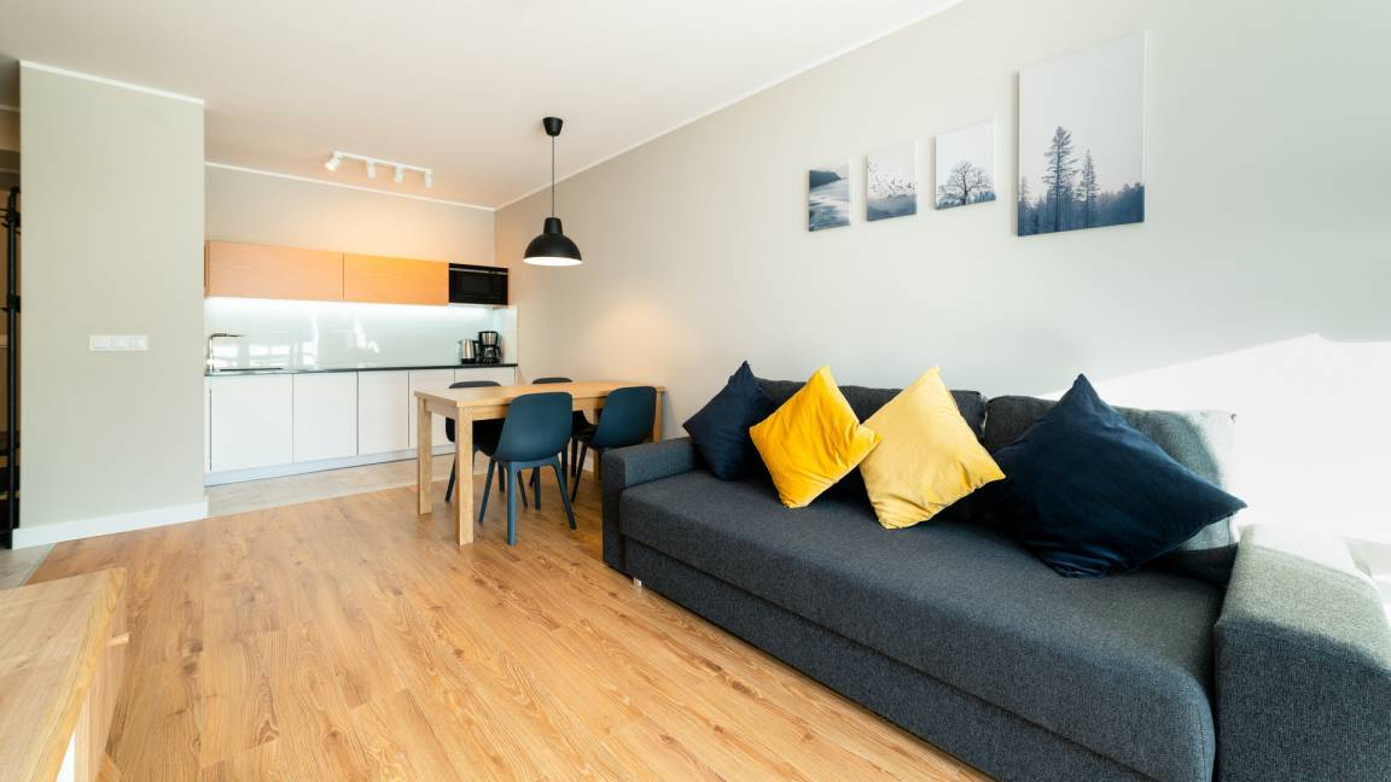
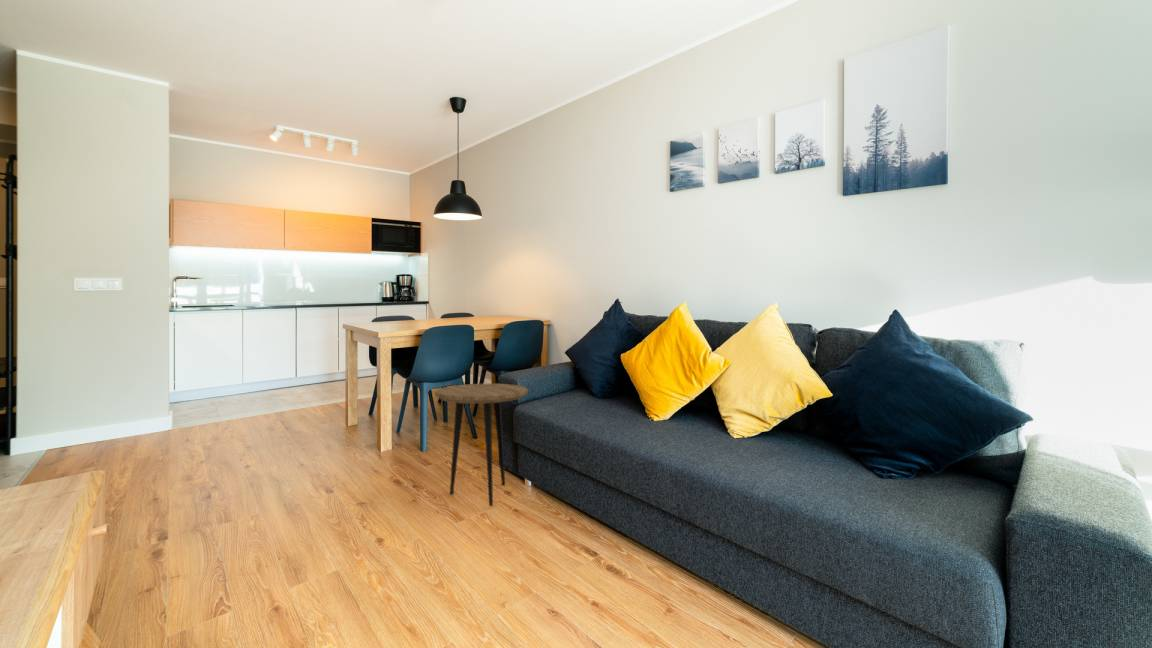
+ side table [434,383,529,507]
